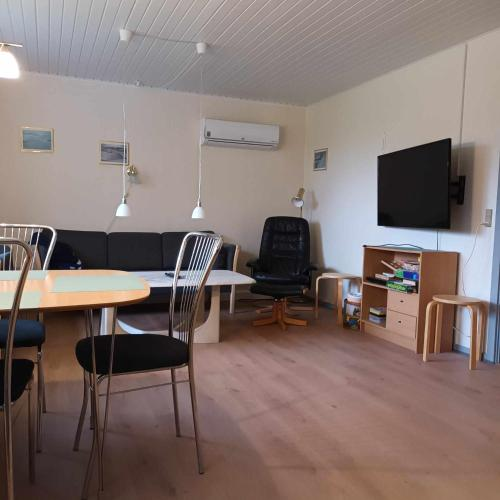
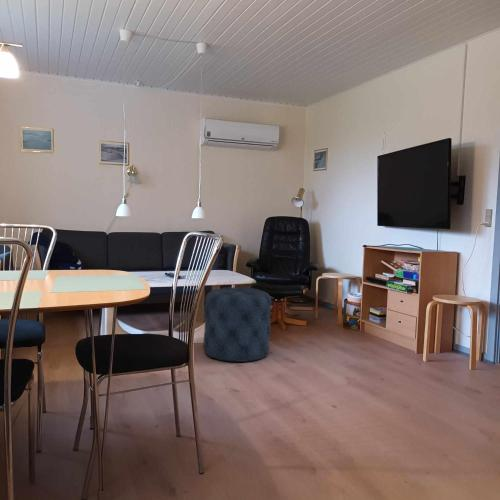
+ ottoman [203,286,272,363]
